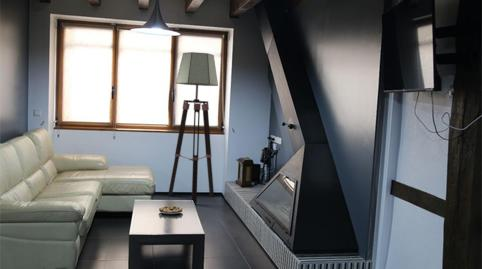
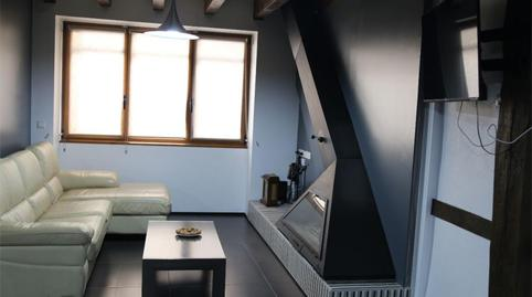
- floor lamp [167,51,219,205]
